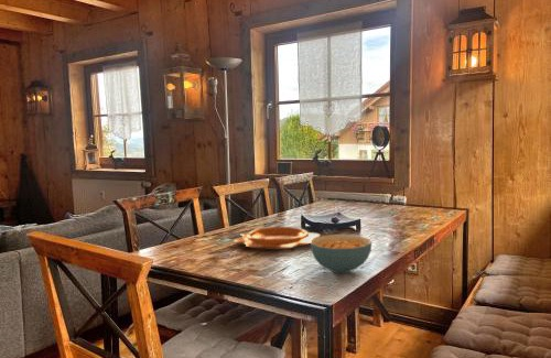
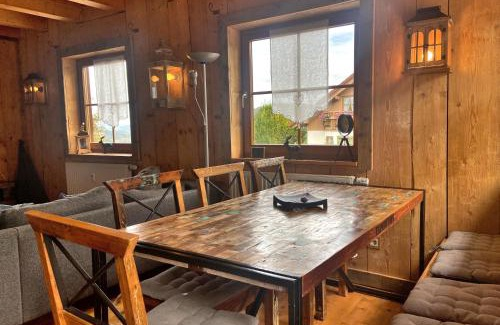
- cereal bowl [310,234,372,274]
- decorative bowl [233,226,322,251]
